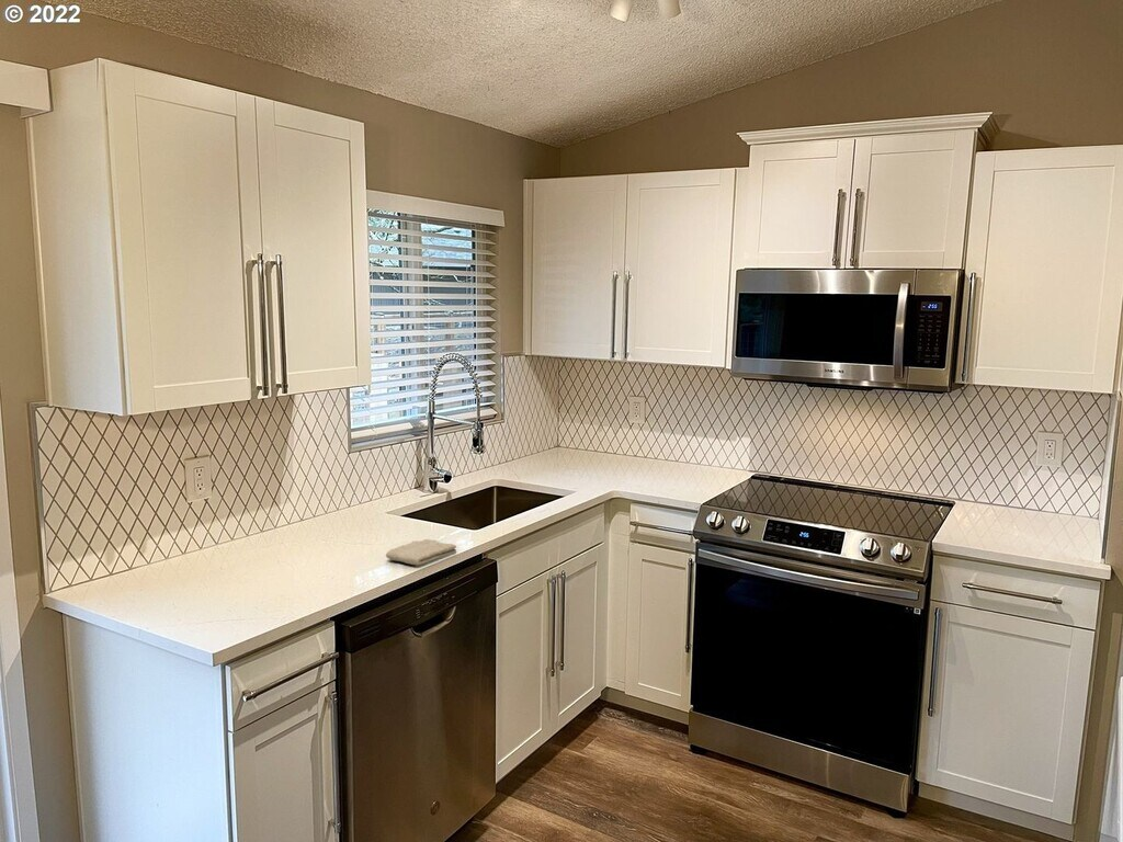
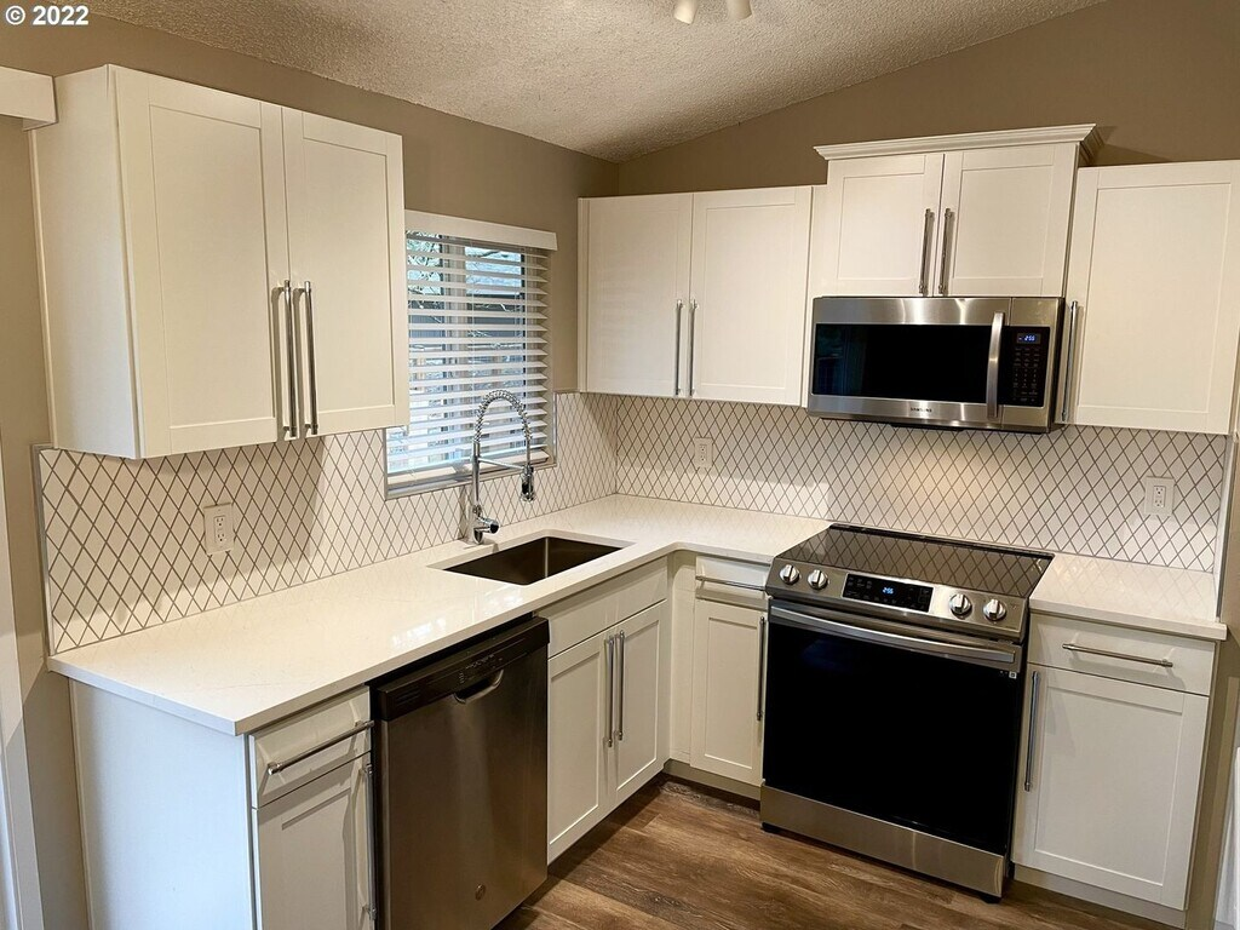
- washcloth [385,538,457,567]
